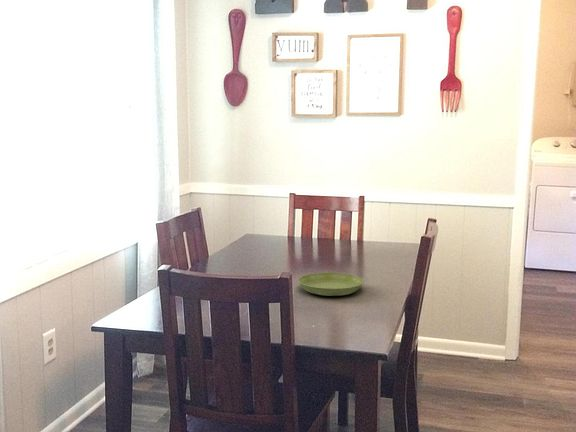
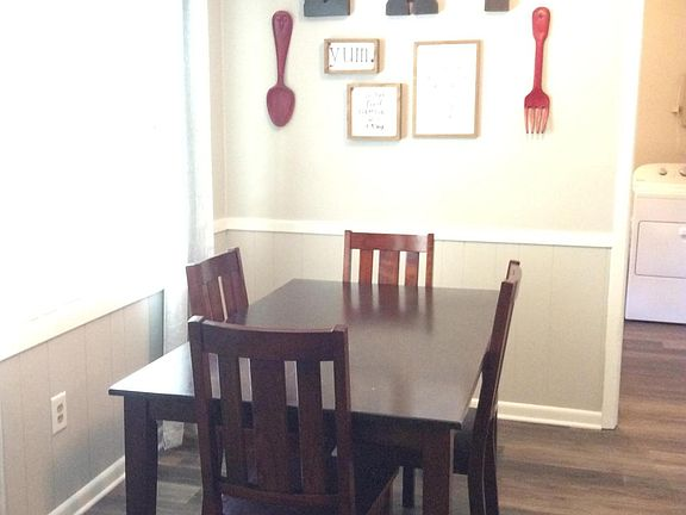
- saucer [297,272,364,297]
